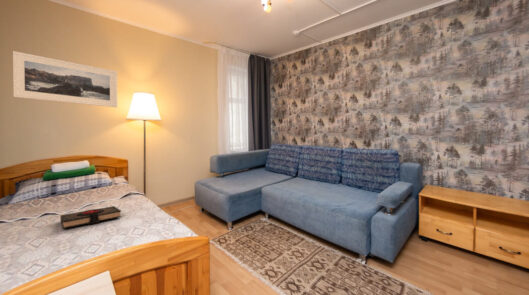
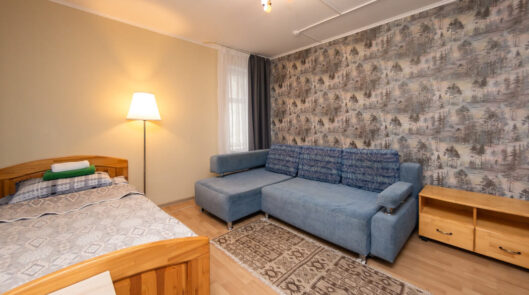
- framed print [12,50,118,108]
- book [59,205,122,230]
